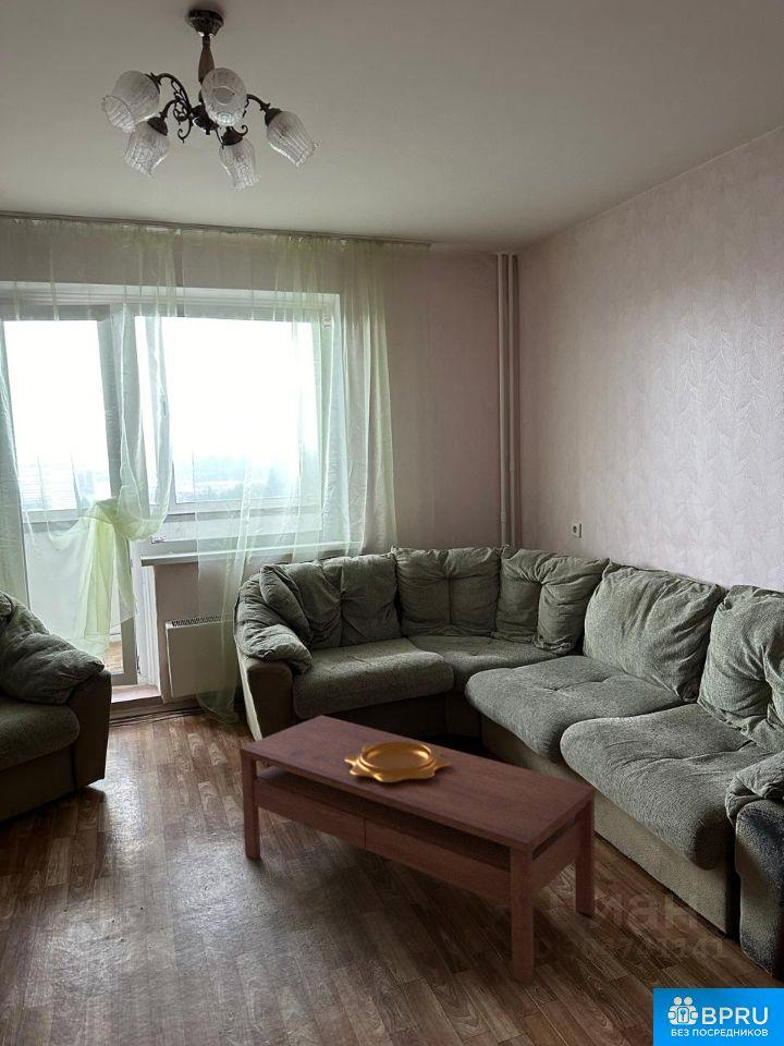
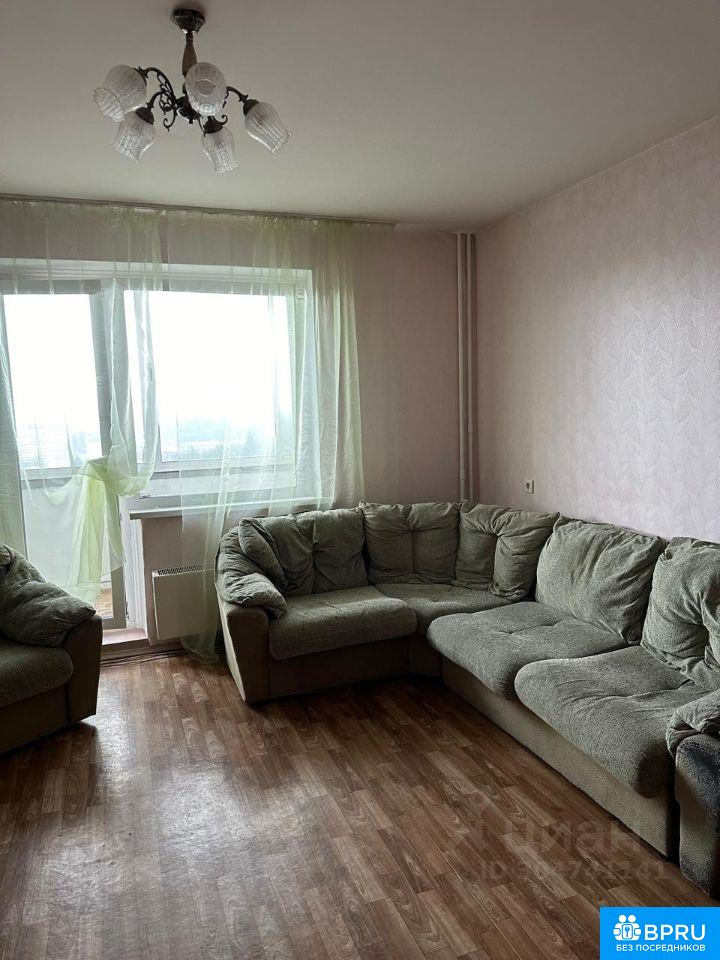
- coffee table [238,714,597,986]
- decorative bowl [345,741,451,782]
